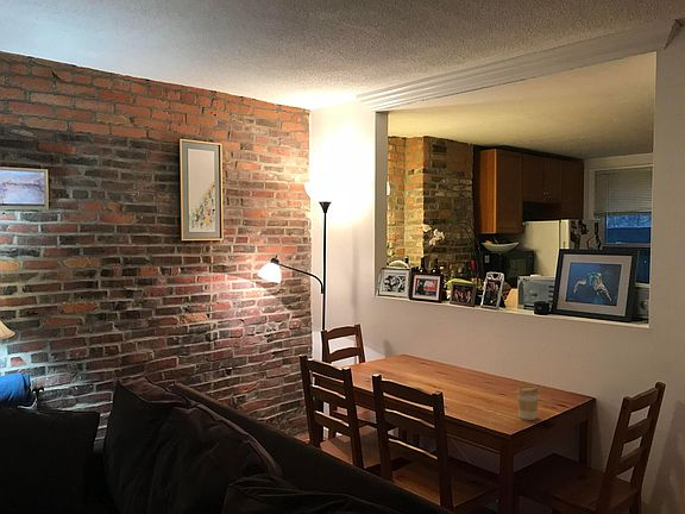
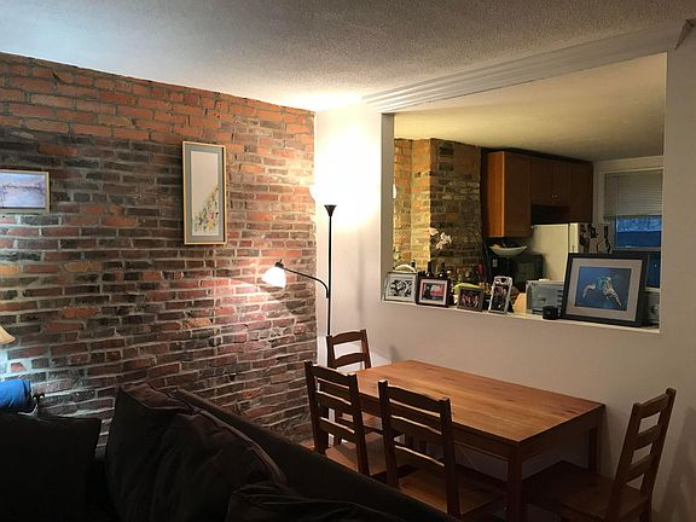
- coffee cup [515,386,540,421]
